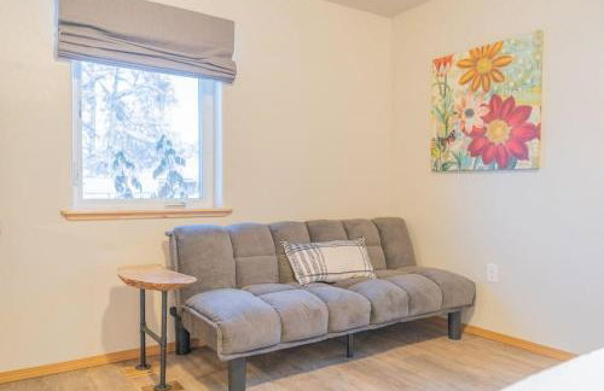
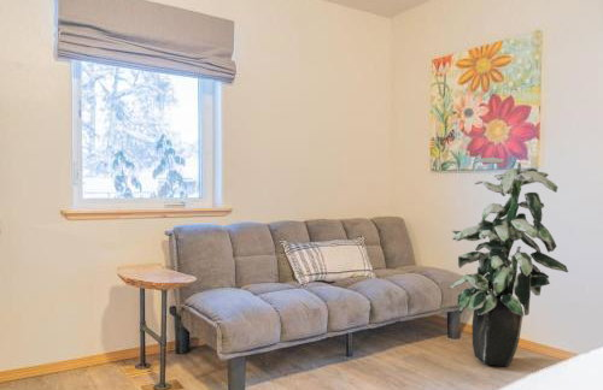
+ indoor plant [449,156,569,368]
